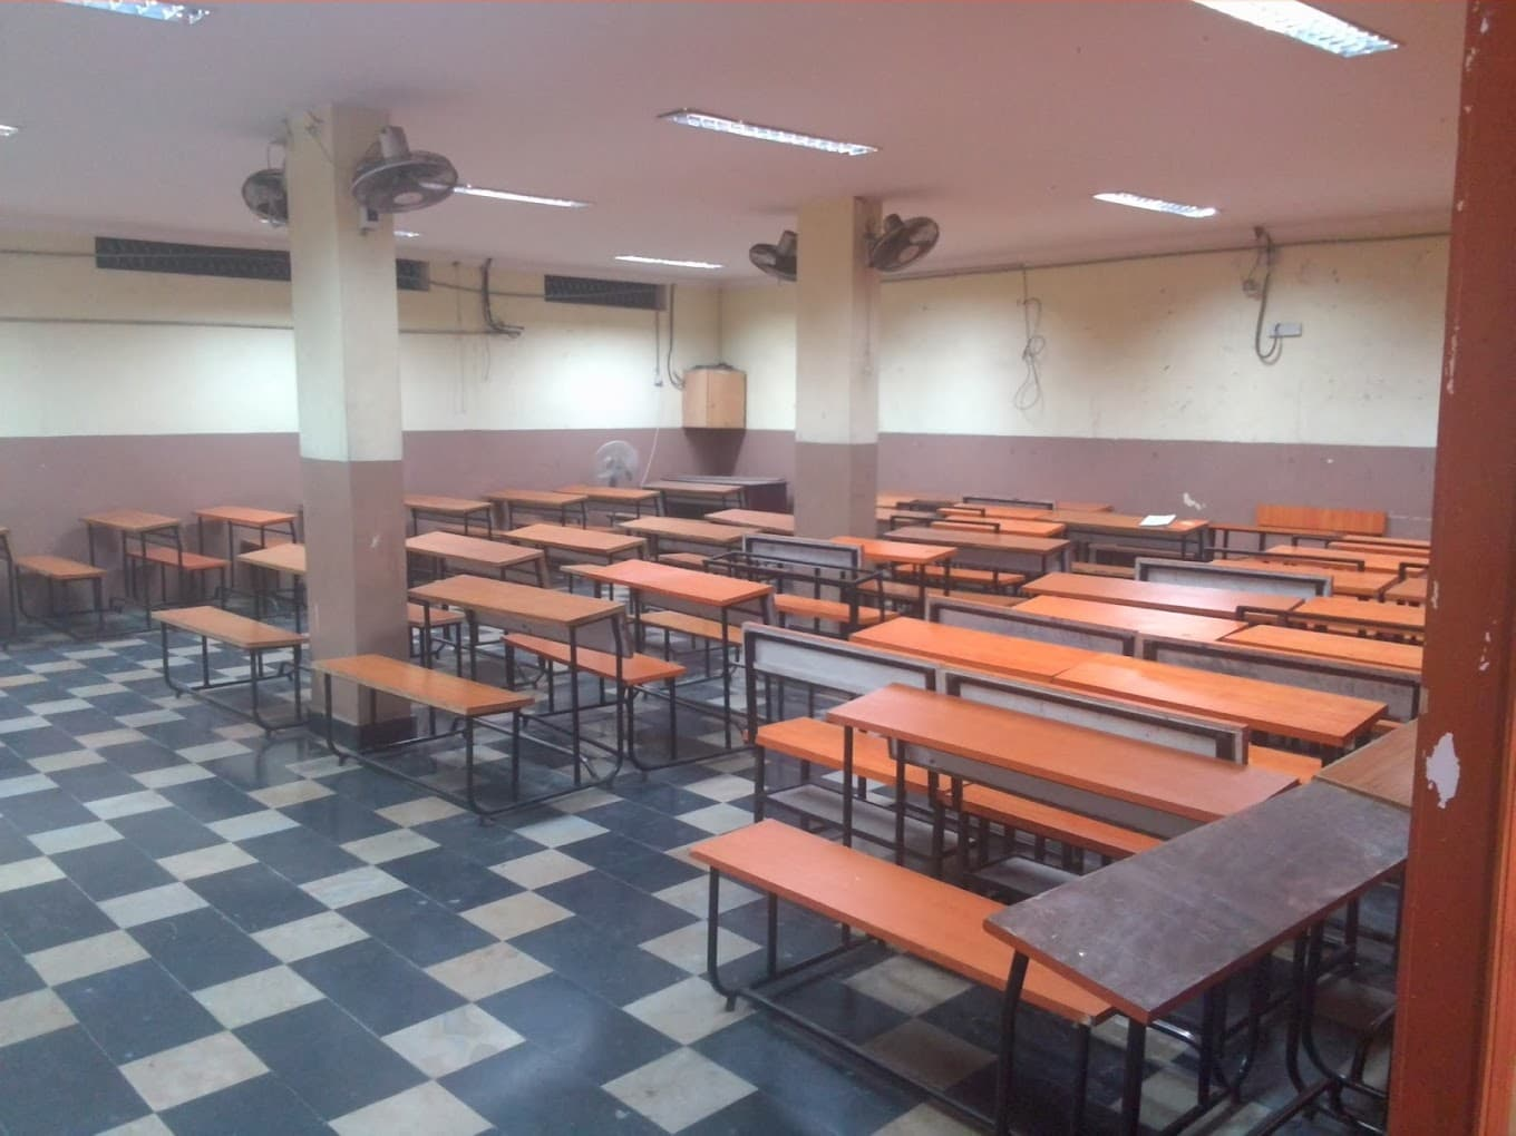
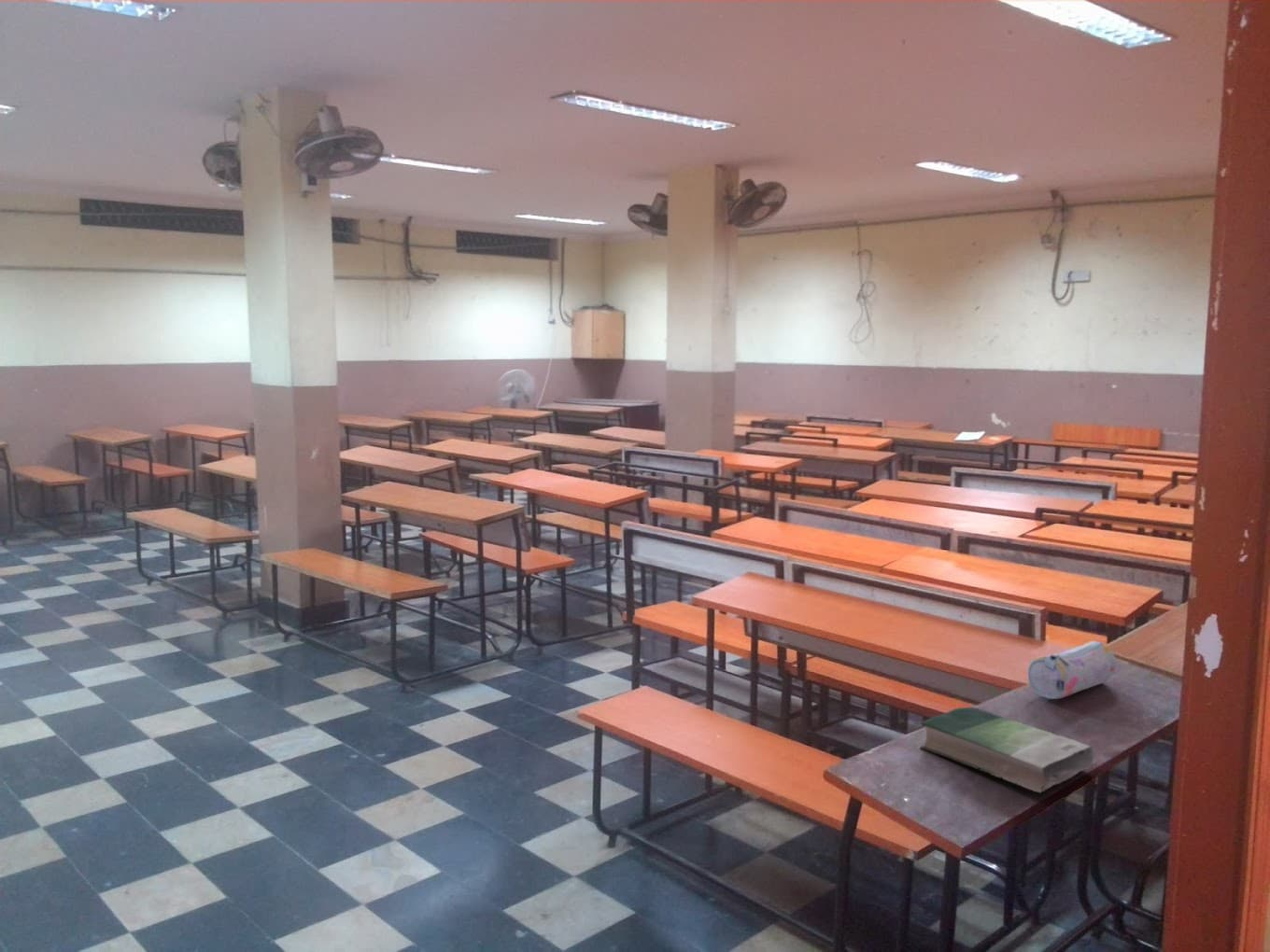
+ book [919,706,1095,793]
+ pencil case [1027,640,1117,700]
